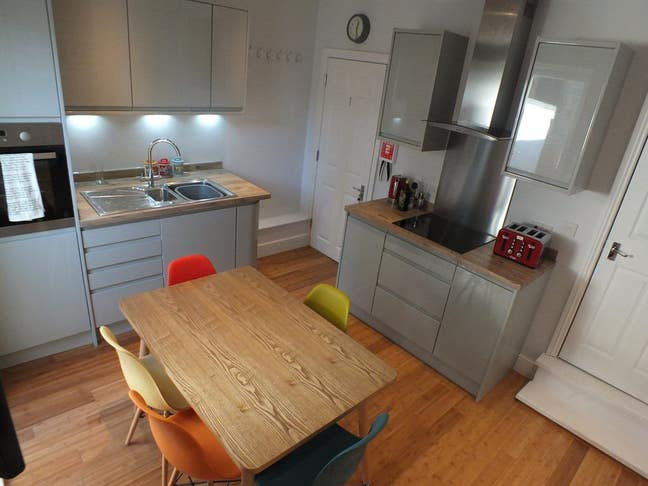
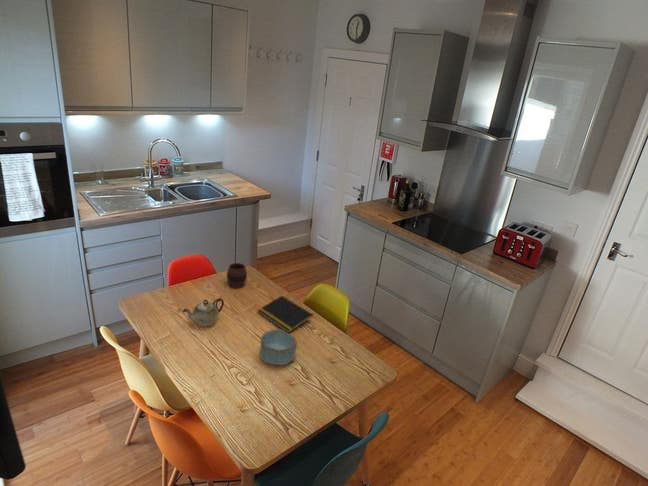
+ bowl [259,328,298,366]
+ notepad [256,295,314,334]
+ teapot [181,297,225,328]
+ cup [226,262,248,289]
